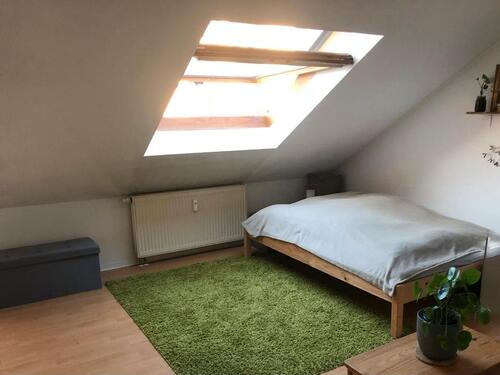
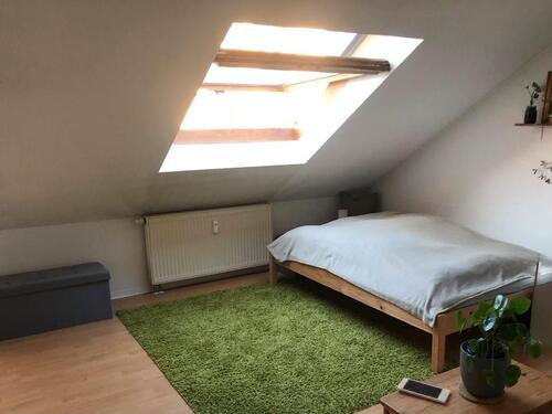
+ cell phone [396,376,452,405]
